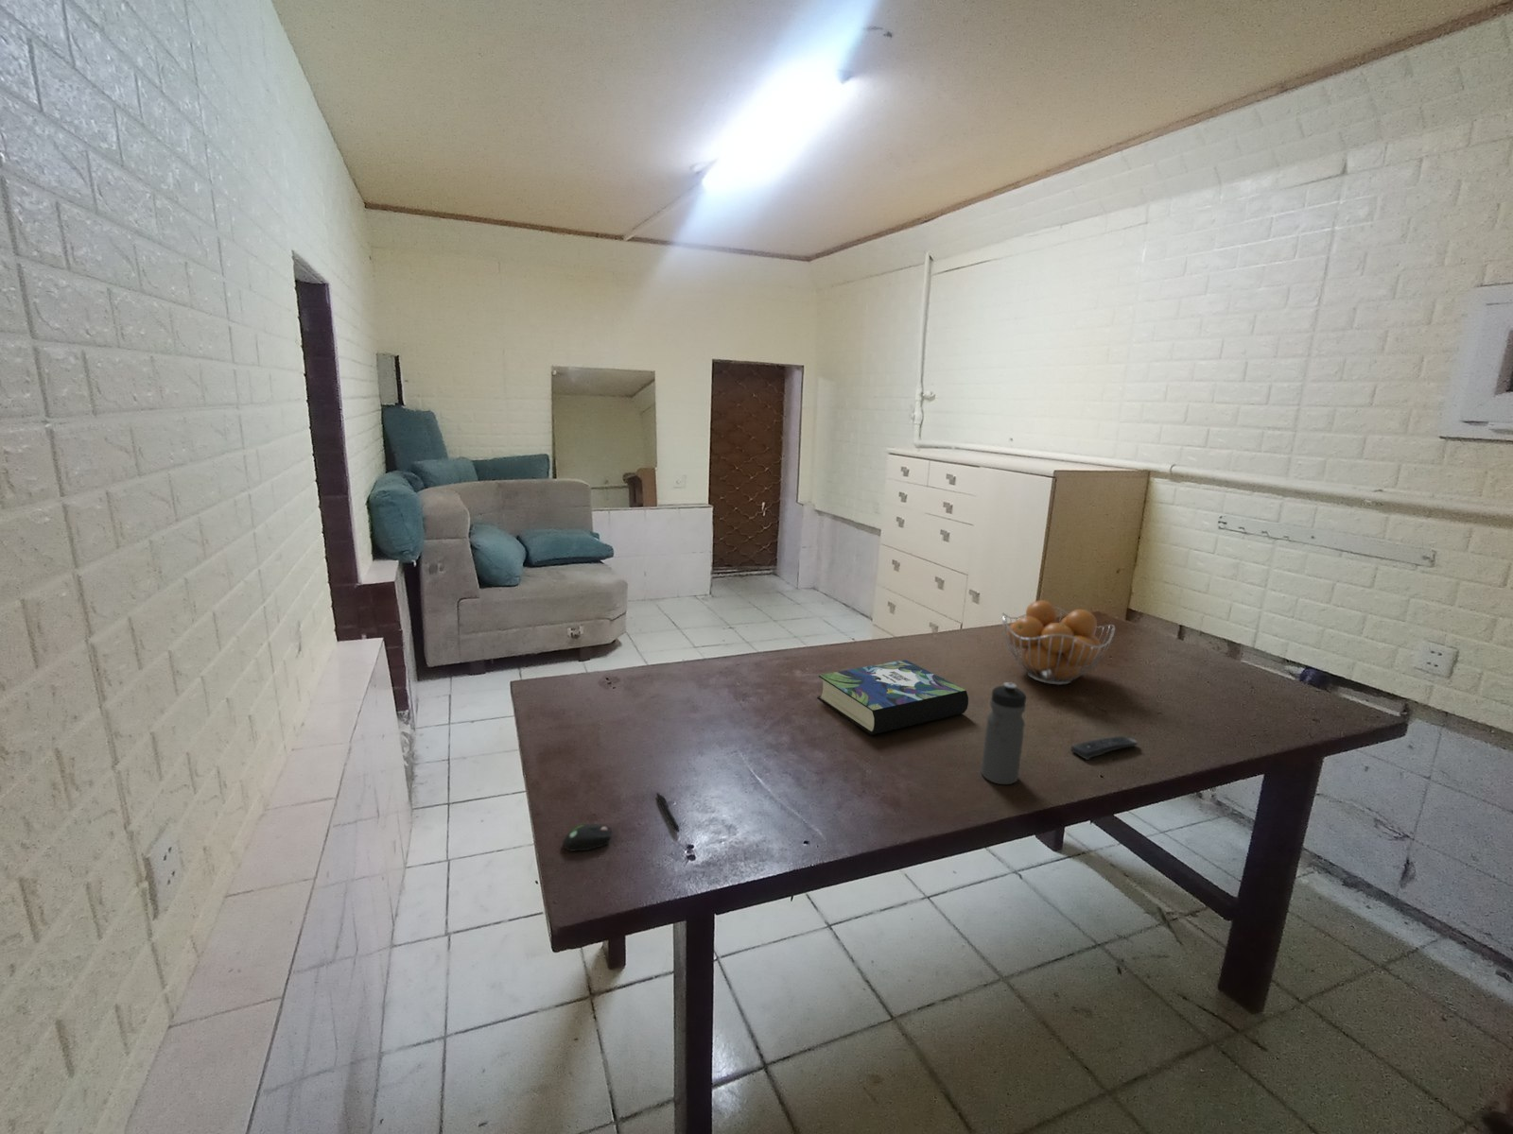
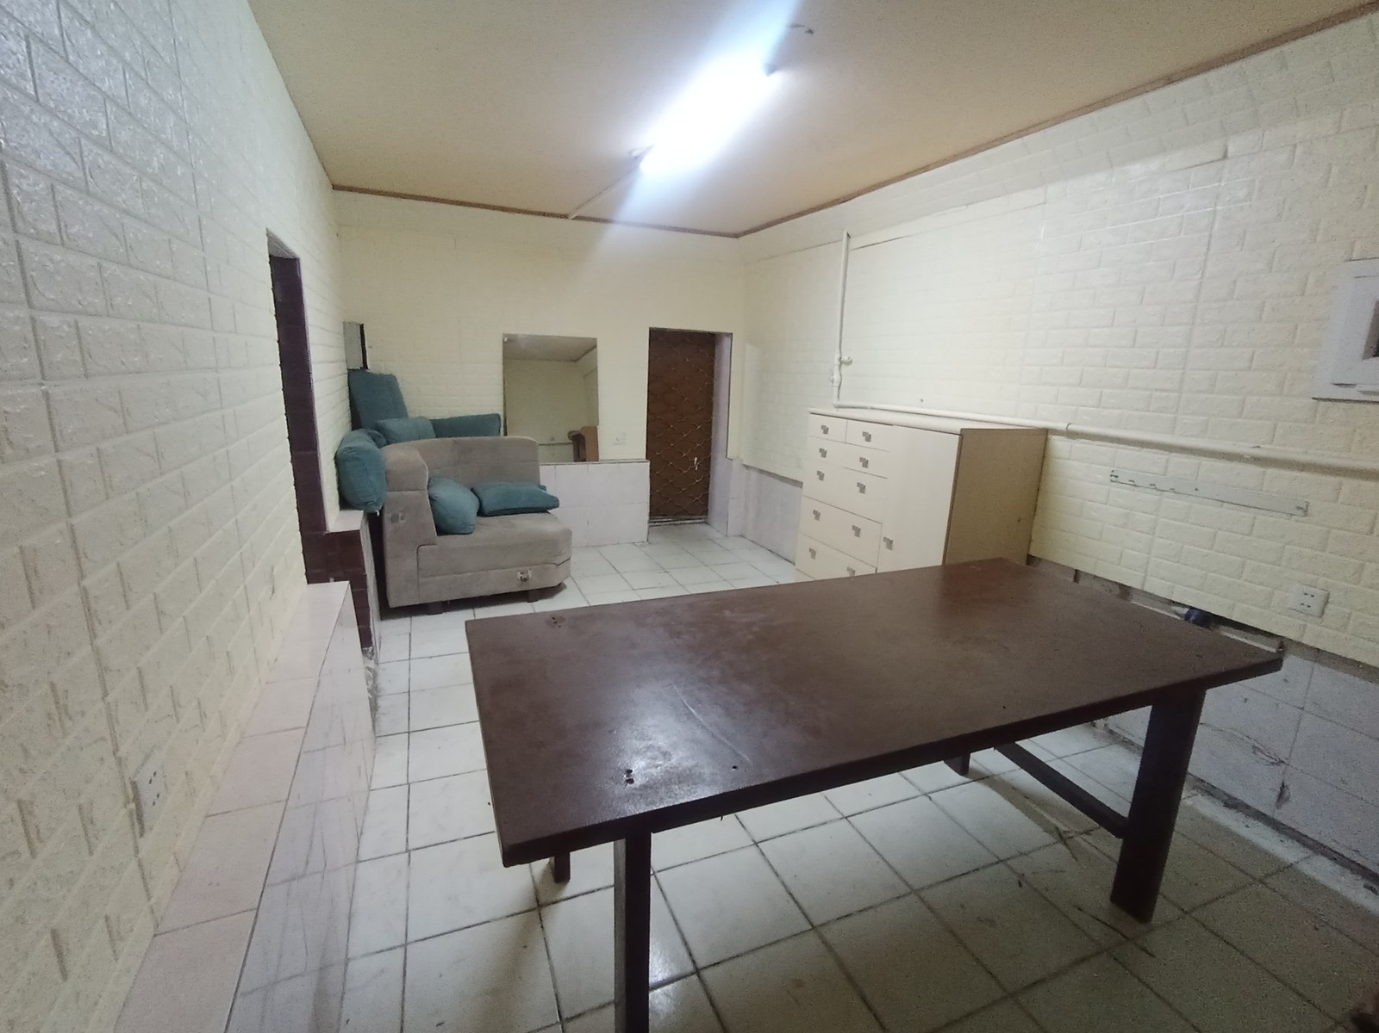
- water bottle [979,681,1027,785]
- fruit basket [1002,599,1116,686]
- mouse [561,823,614,852]
- book [817,660,970,736]
- remote control [1071,735,1139,761]
- pen [655,792,680,834]
